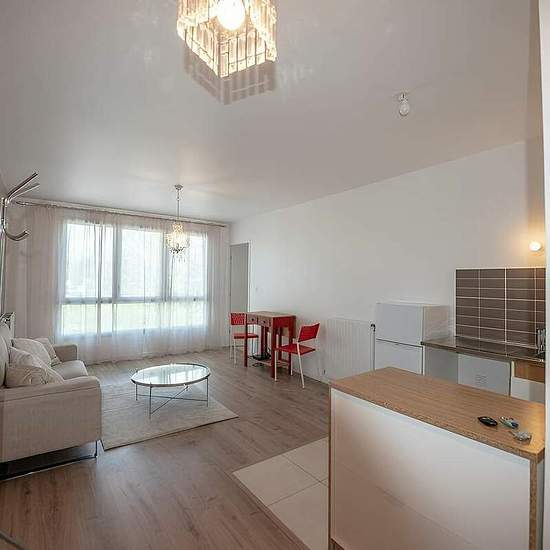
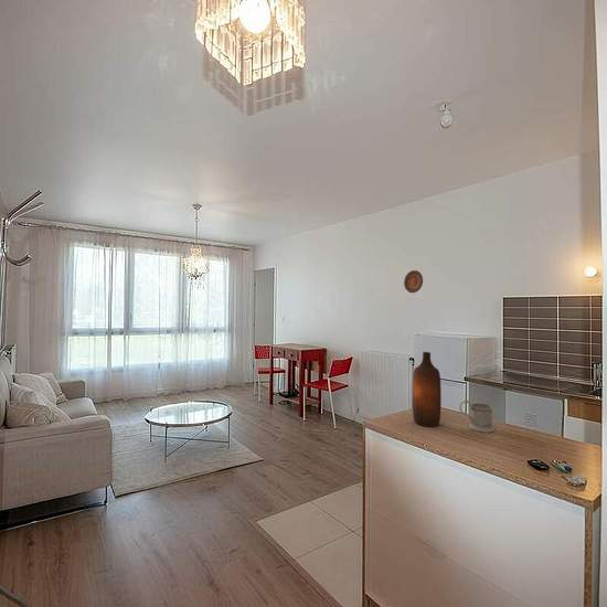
+ decorative plate [403,269,424,294]
+ bottle [412,351,443,427]
+ mug [459,398,496,434]
